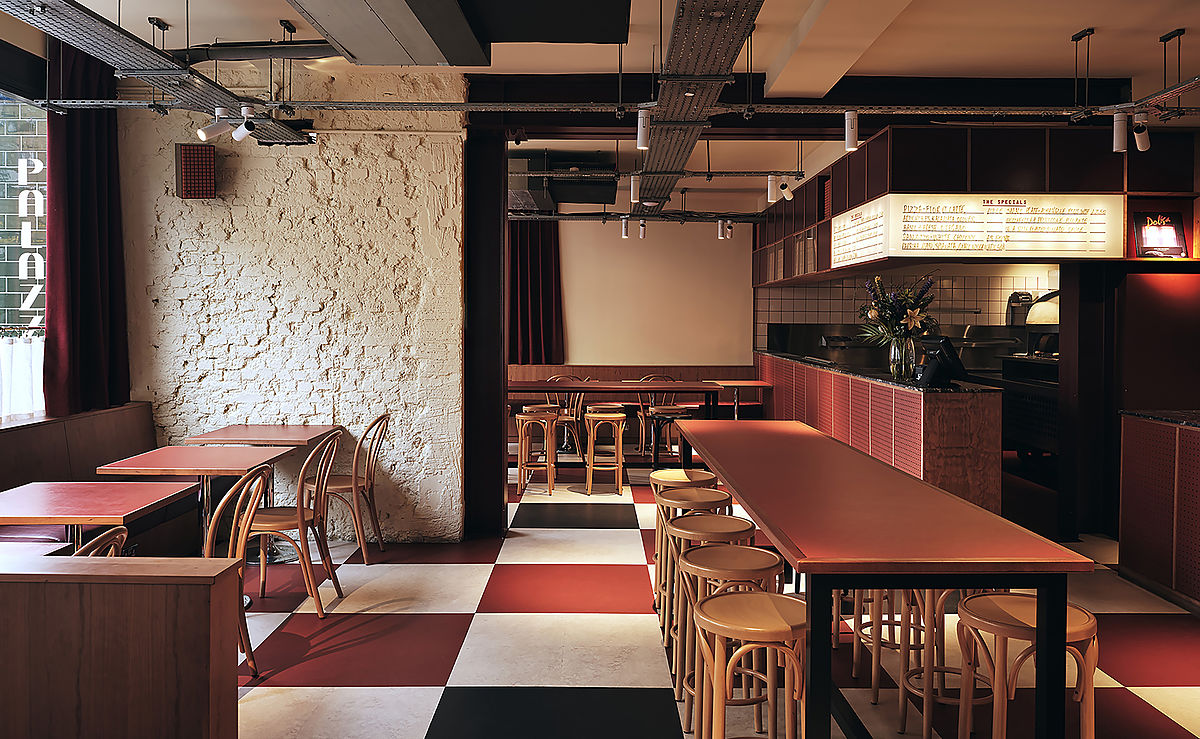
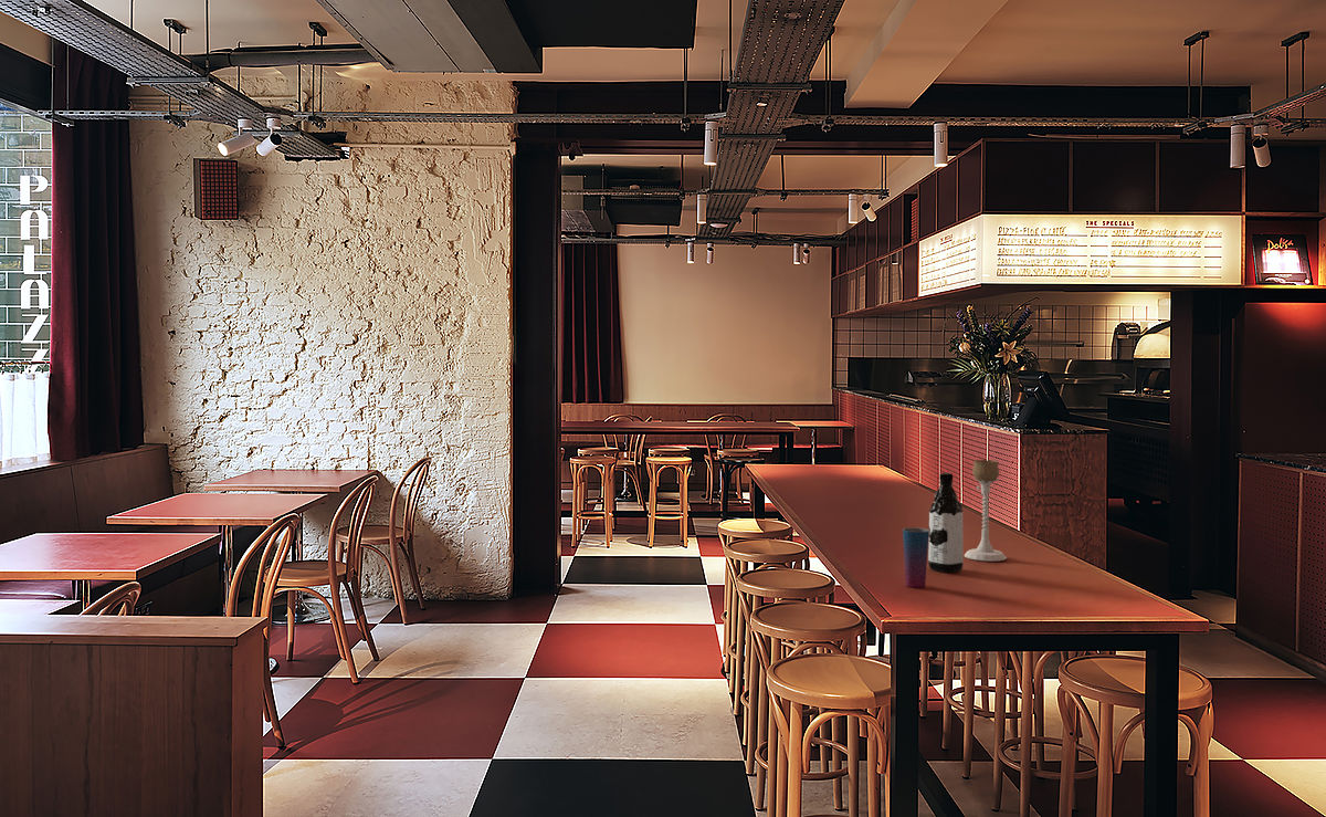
+ cup [902,526,929,588]
+ water bottle [927,472,965,574]
+ candle holder [964,459,1008,563]
